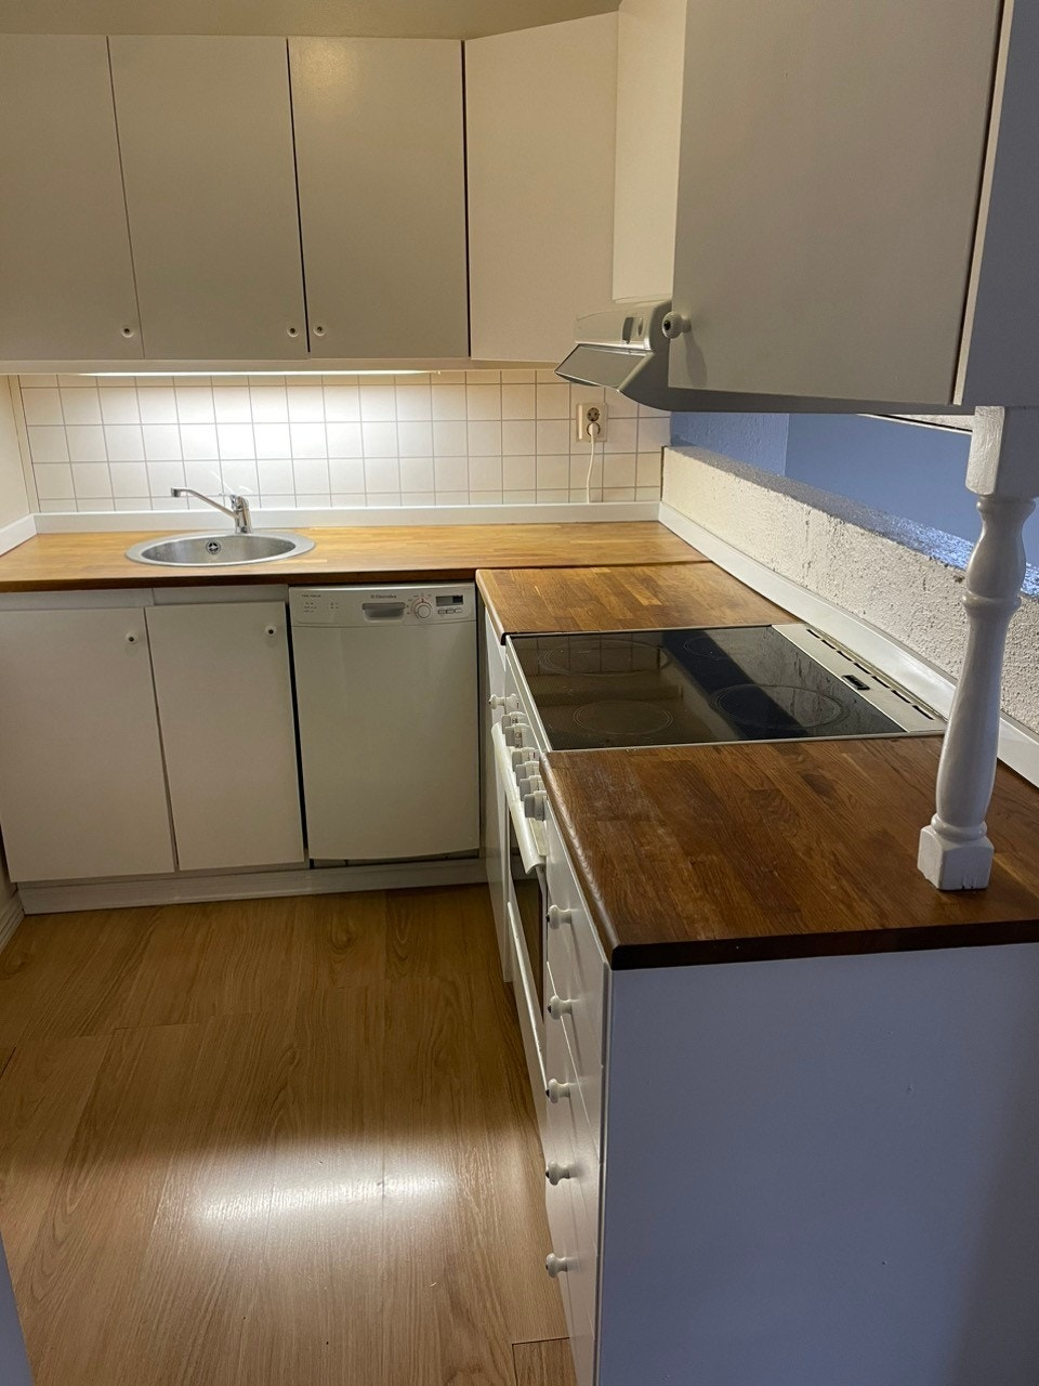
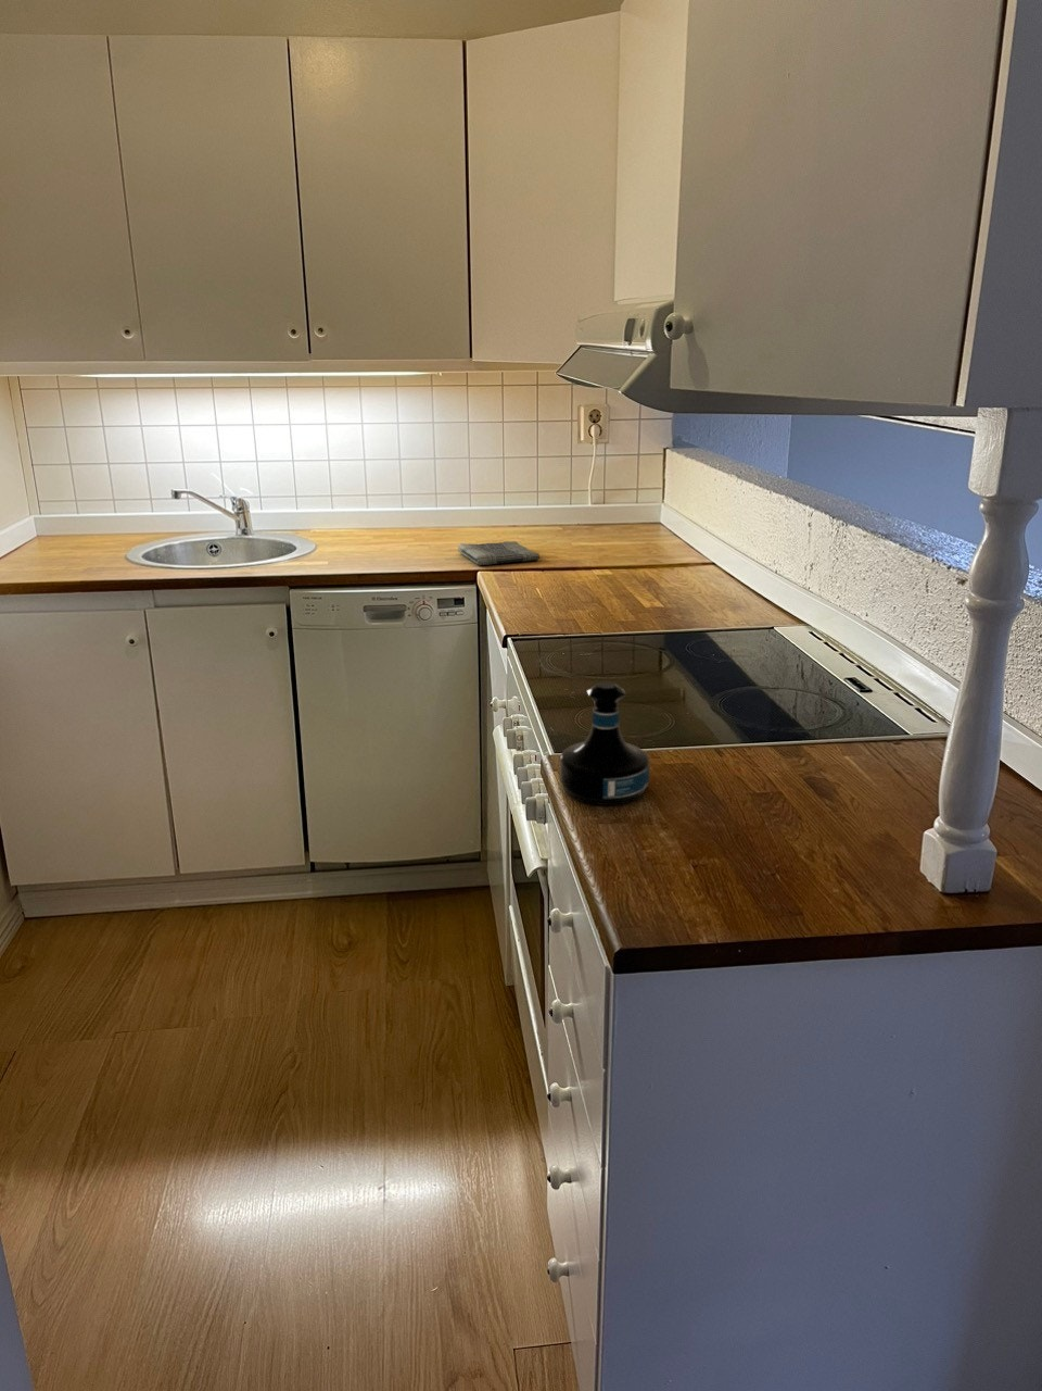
+ dish towel [456,540,542,566]
+ tequila bottle [559,680,650,806]
